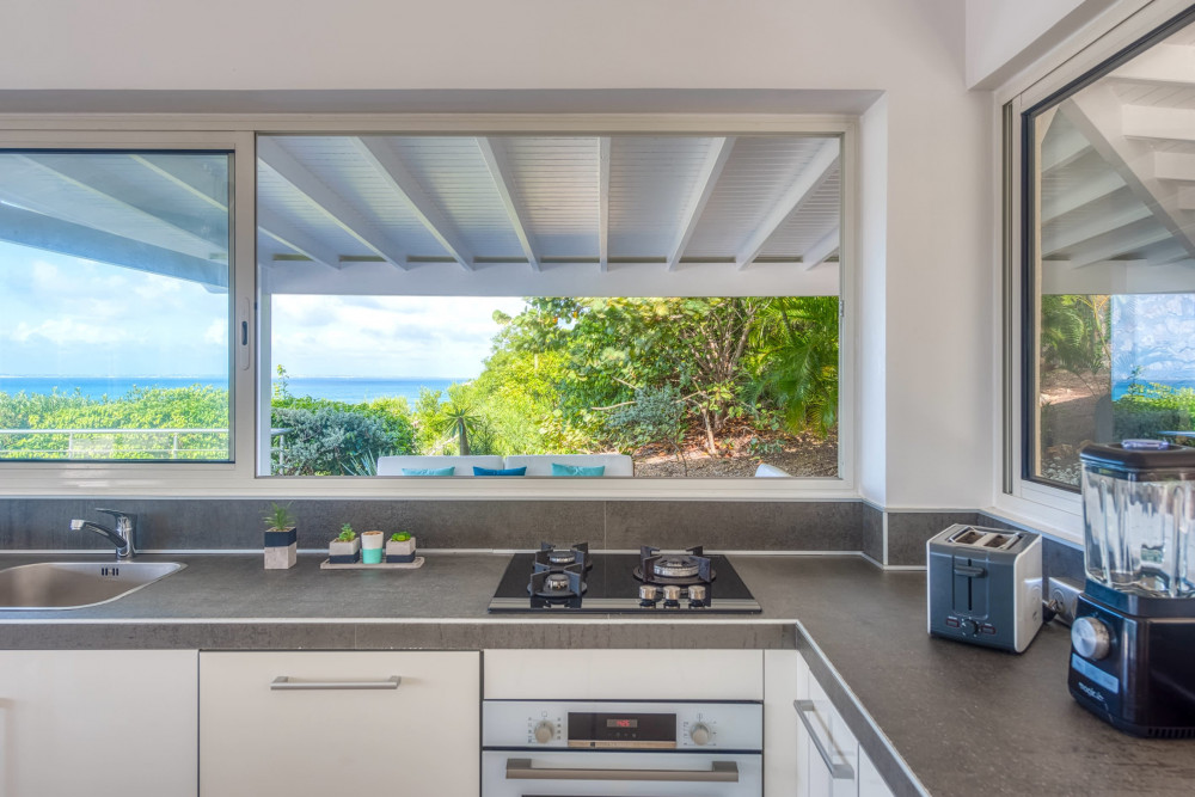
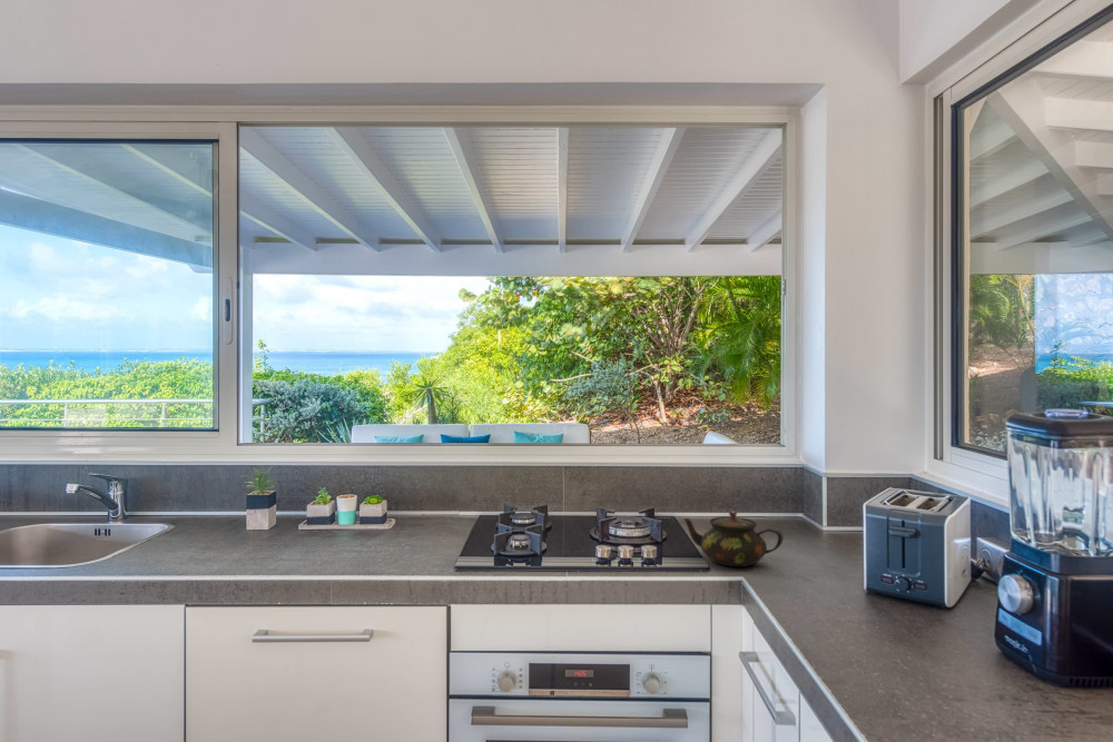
+ teapot [682,509,785,567]
